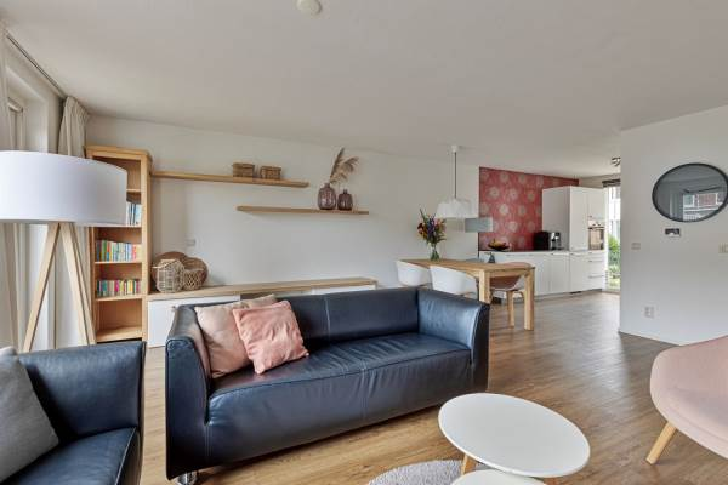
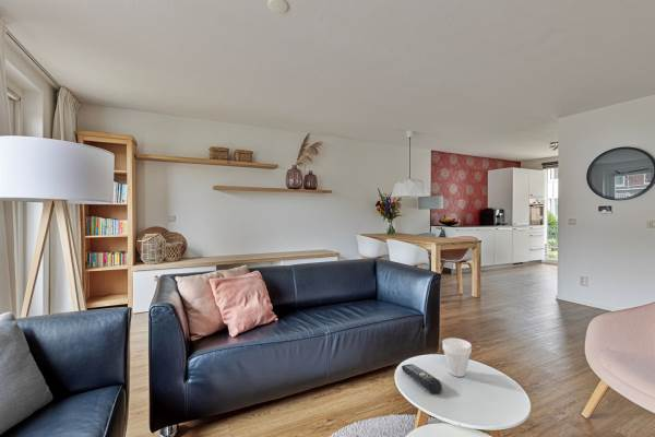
+ remote control [401,363,443,394]
+ cup [441,336,473,378]
